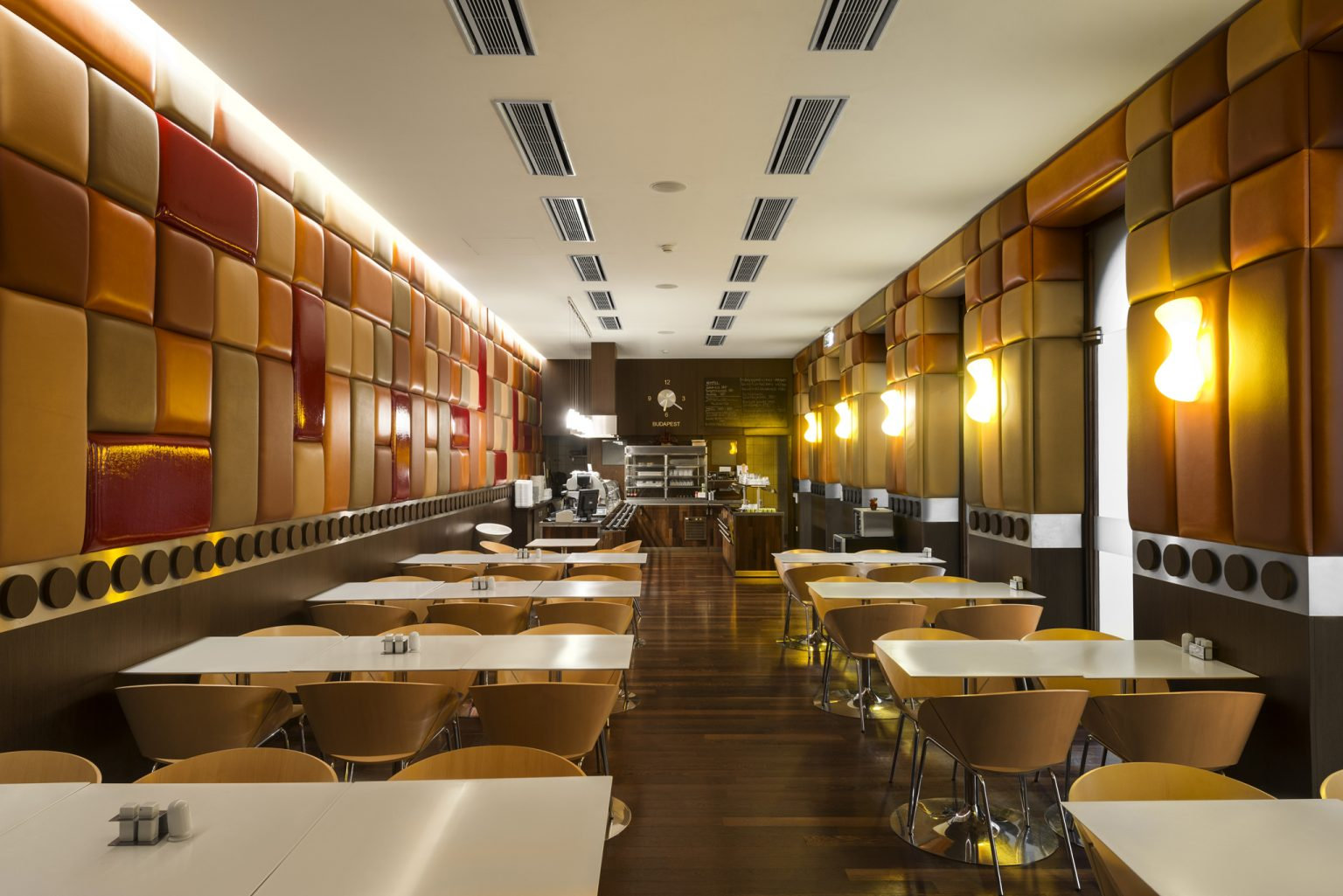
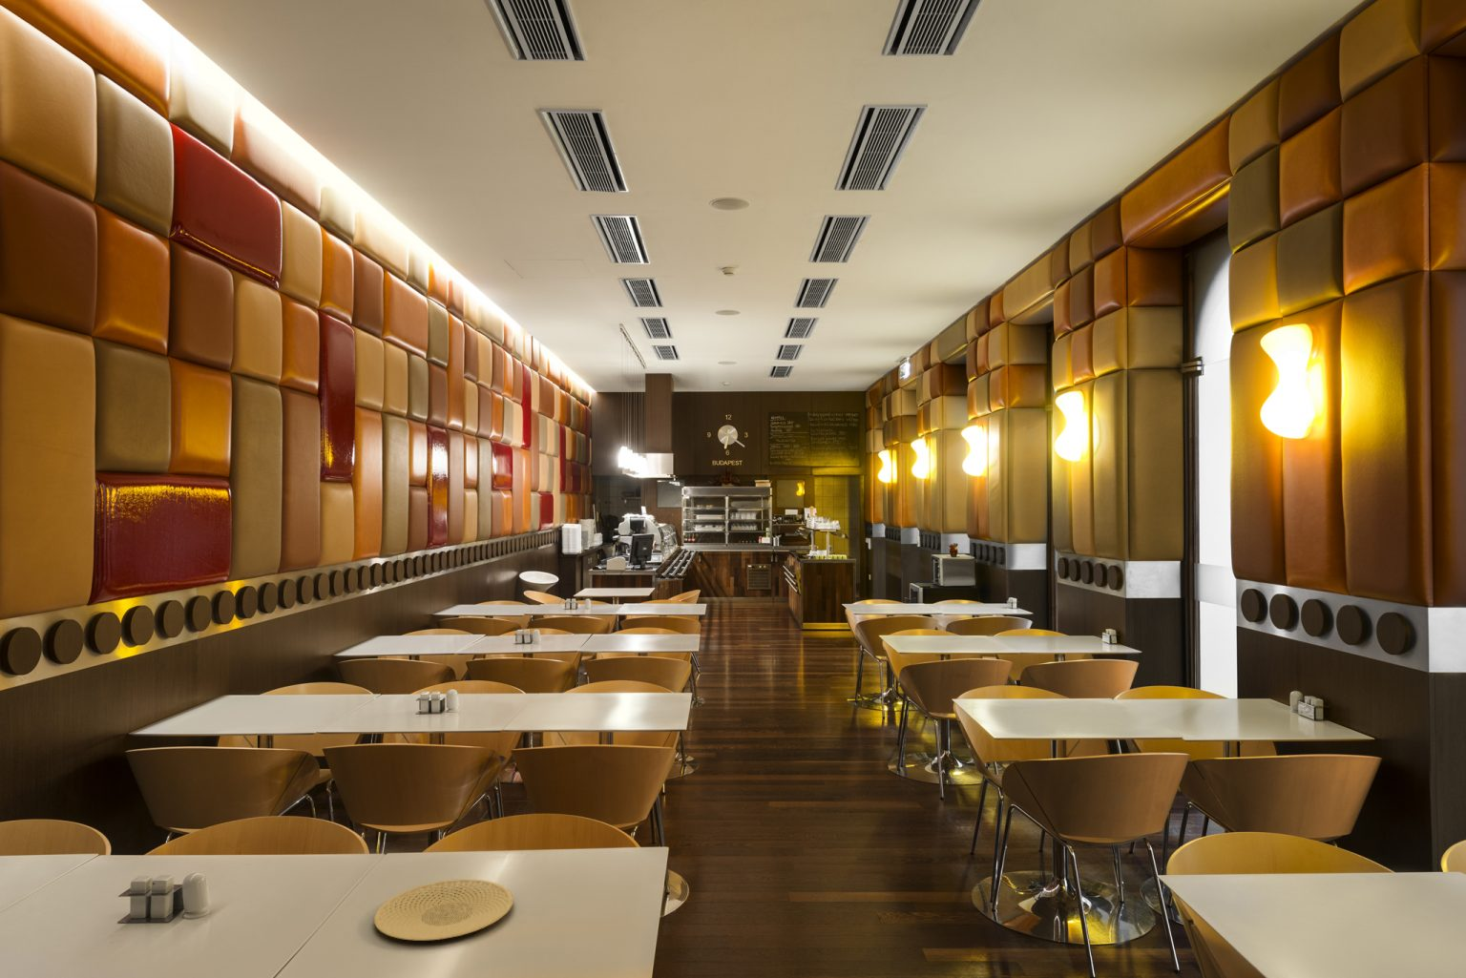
+ plate [373,878,514,942]
